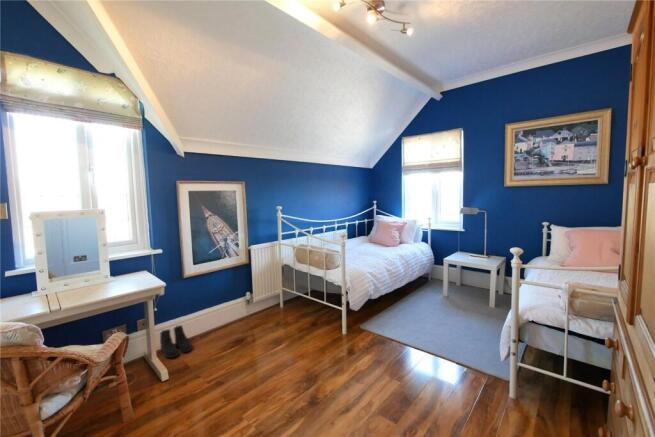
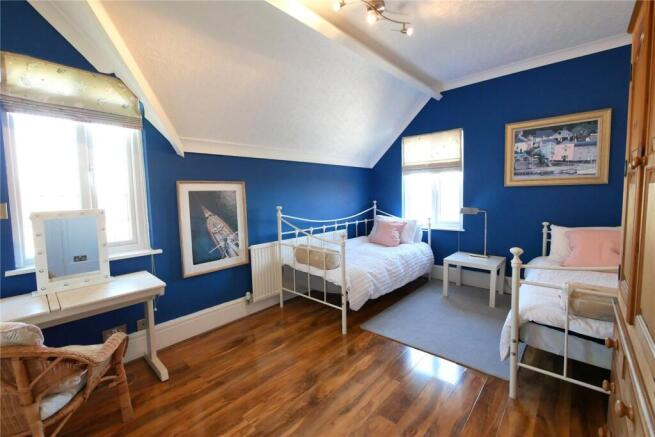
- boots [159,324,193,359]
